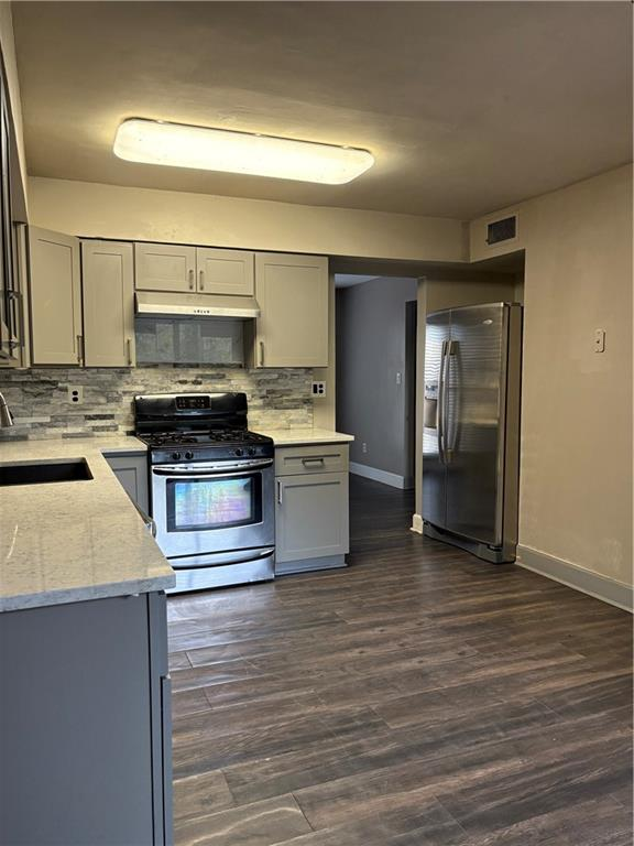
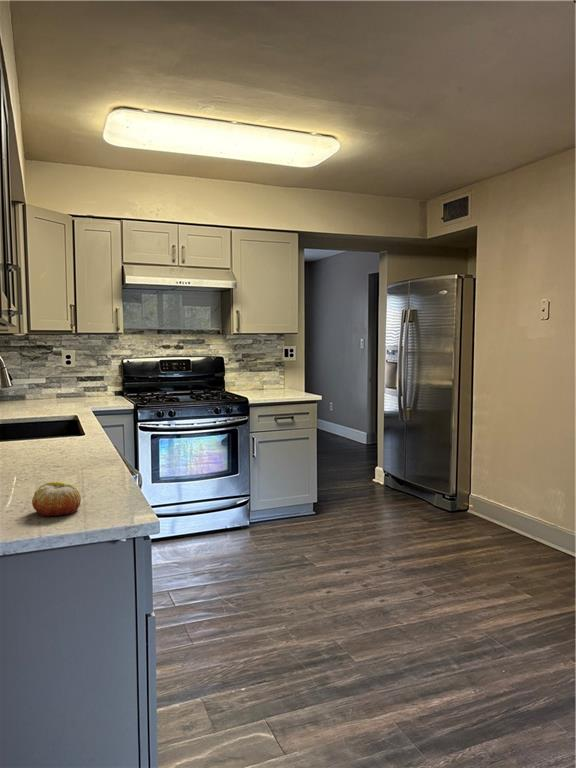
+ fruit [31,481,82,517]
